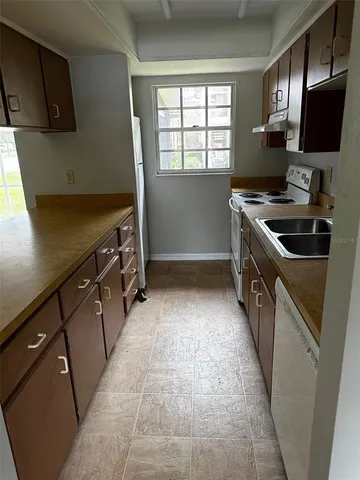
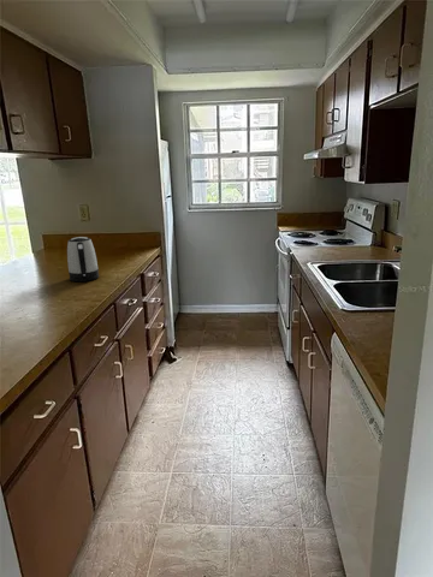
+ kettle [66,236,100,282]
